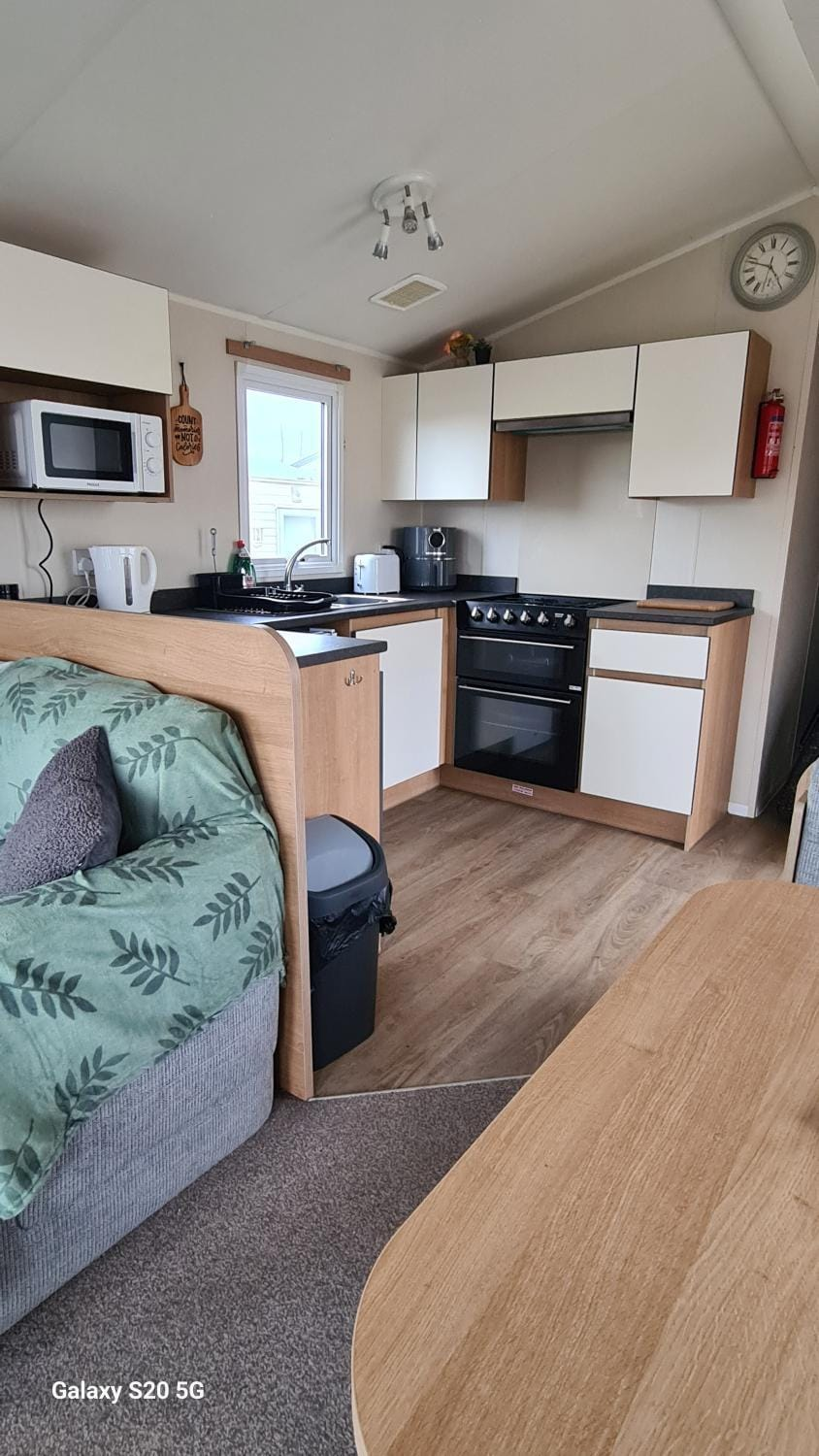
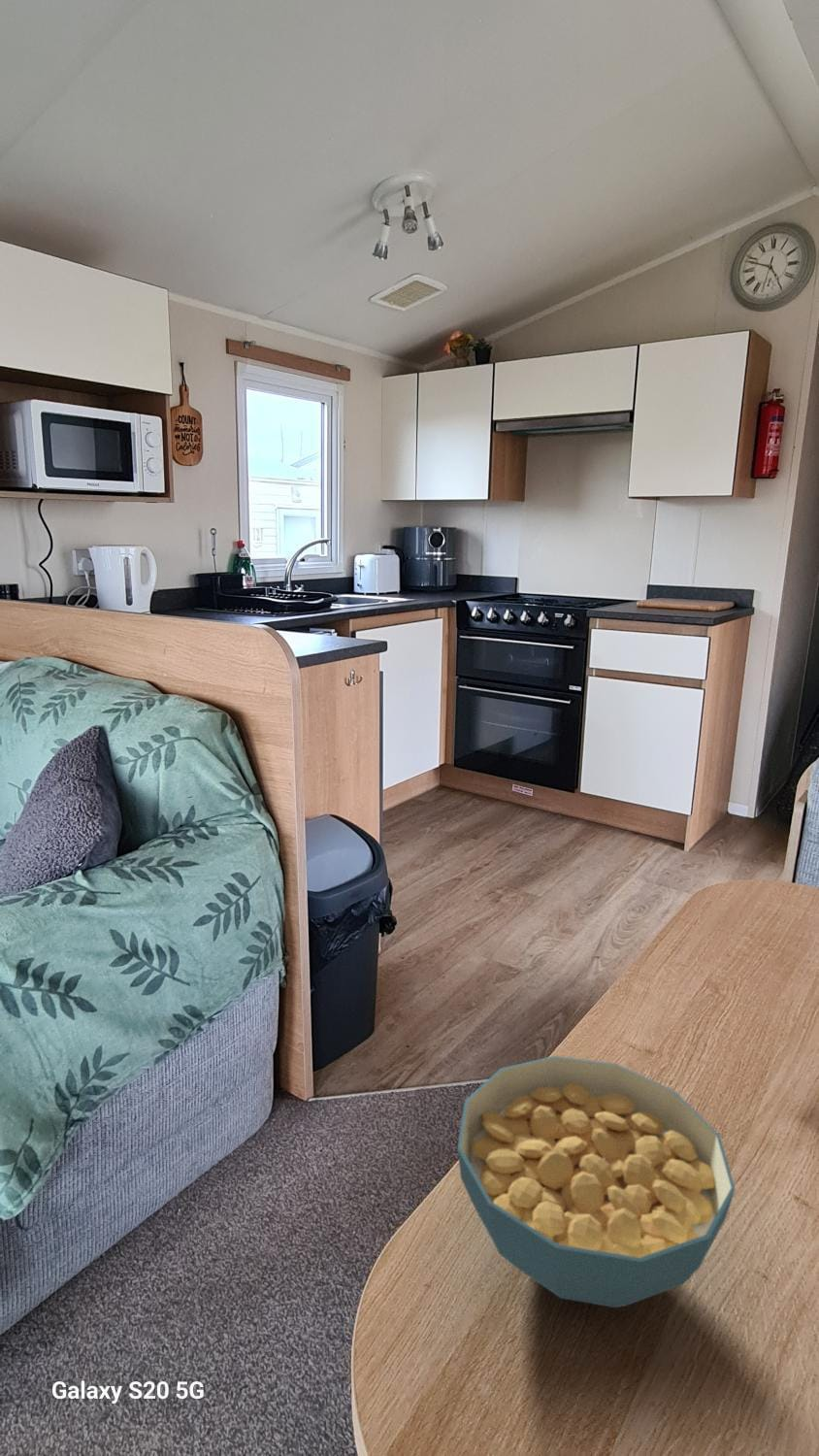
+ cereal bowl [457,1055,737,1308]
